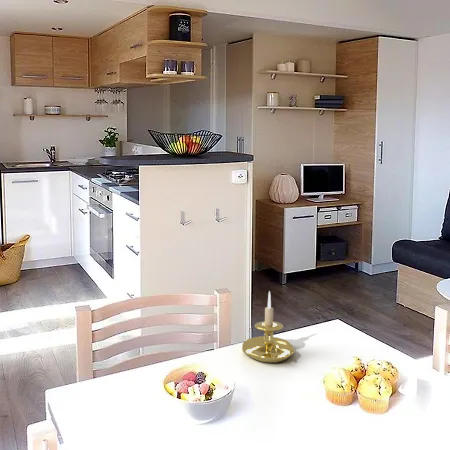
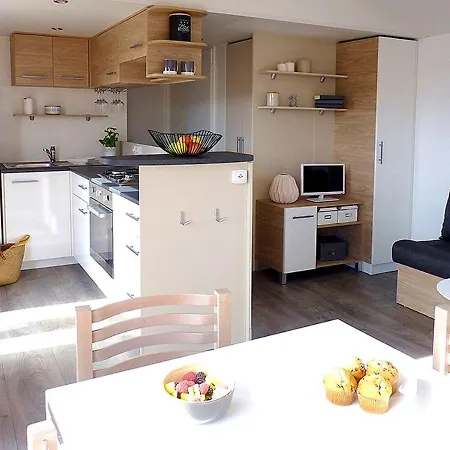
- candle holder [241,290,296,364]
